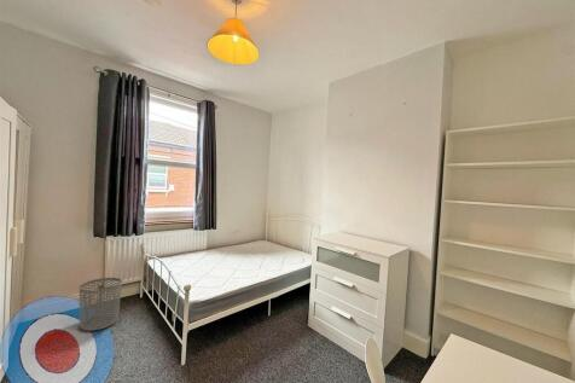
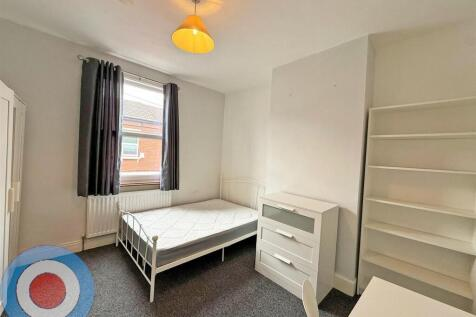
- waste bin [79,277,123,332]
